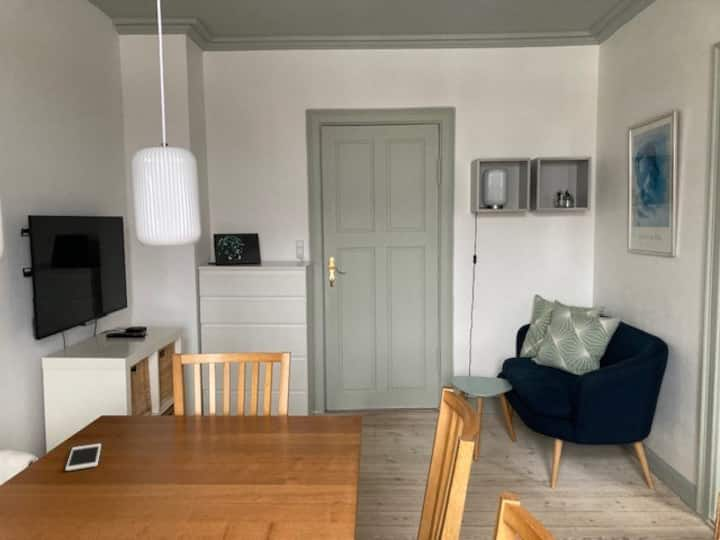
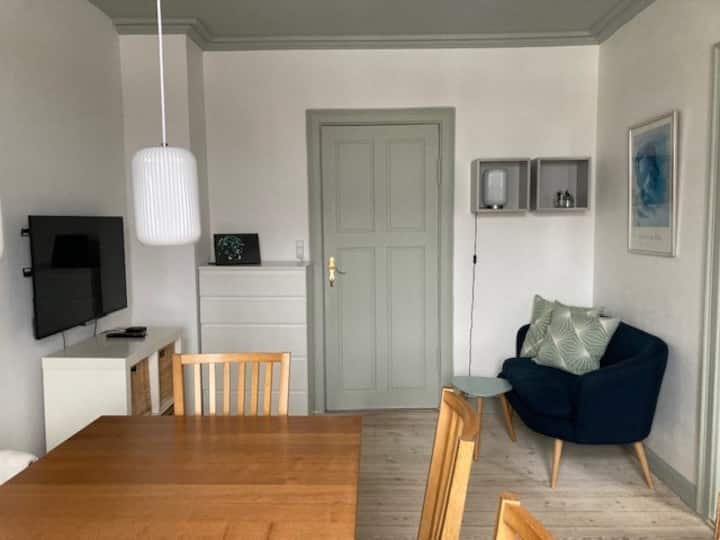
- cell phone [65,443,102,472]
